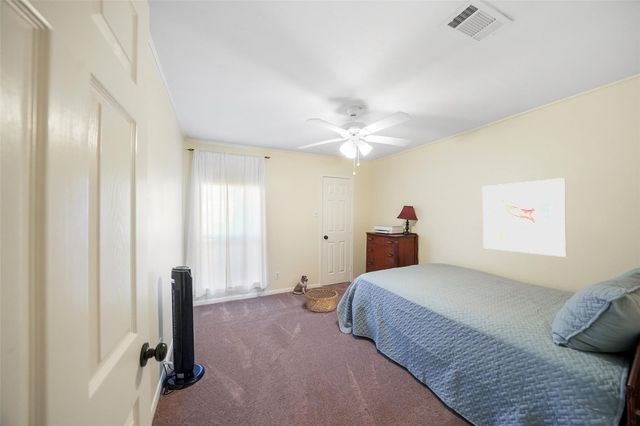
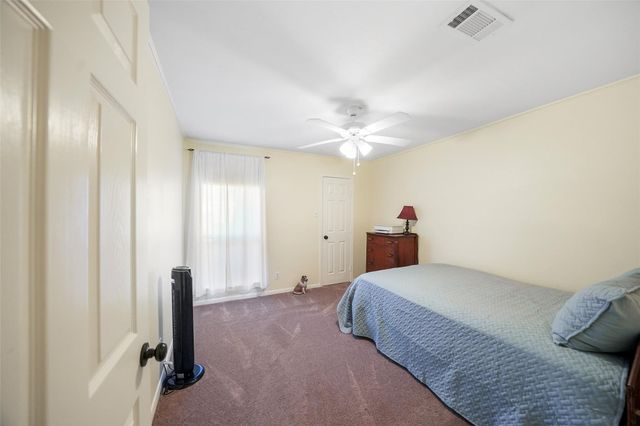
- basket [305,288,338,313]
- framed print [482,177,567,258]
